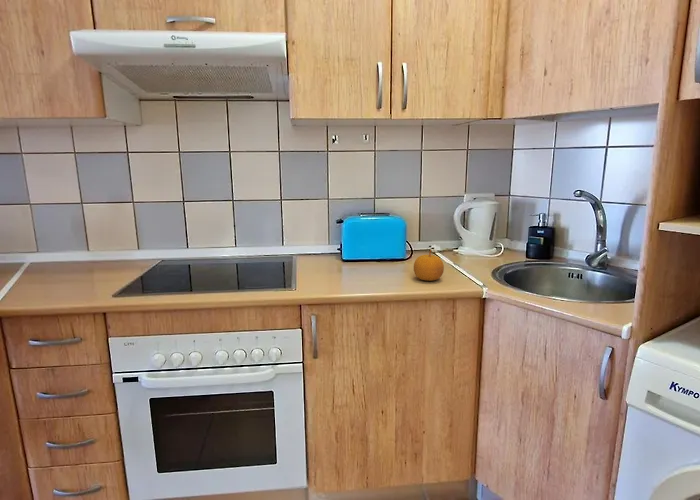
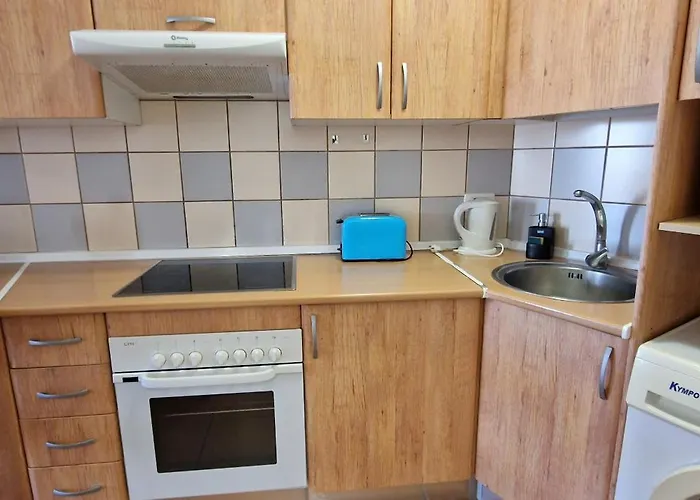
- fruit [413,249,445,282]
